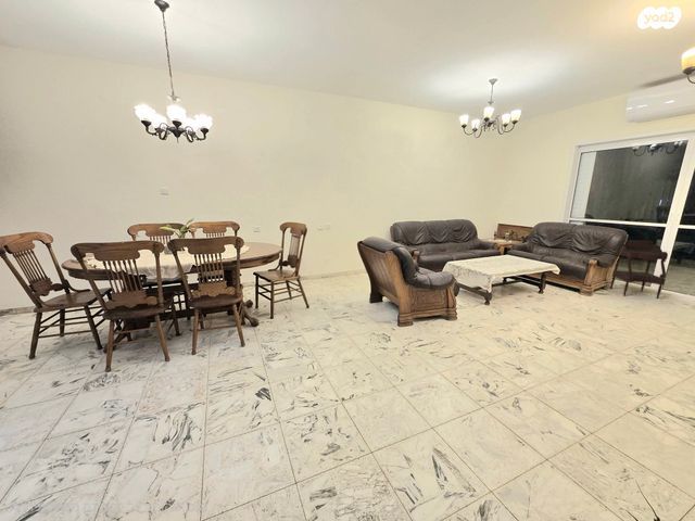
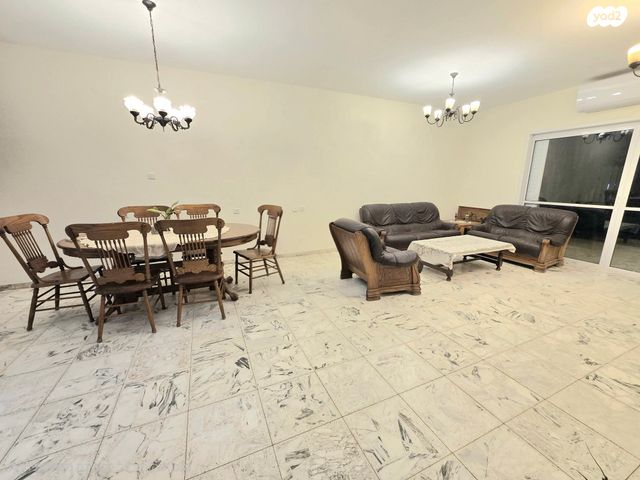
- side table [609,239,669,300]
